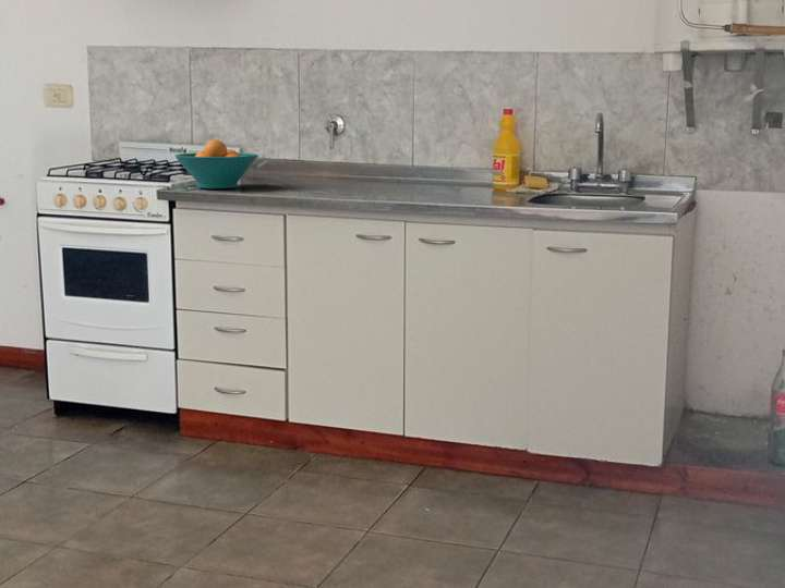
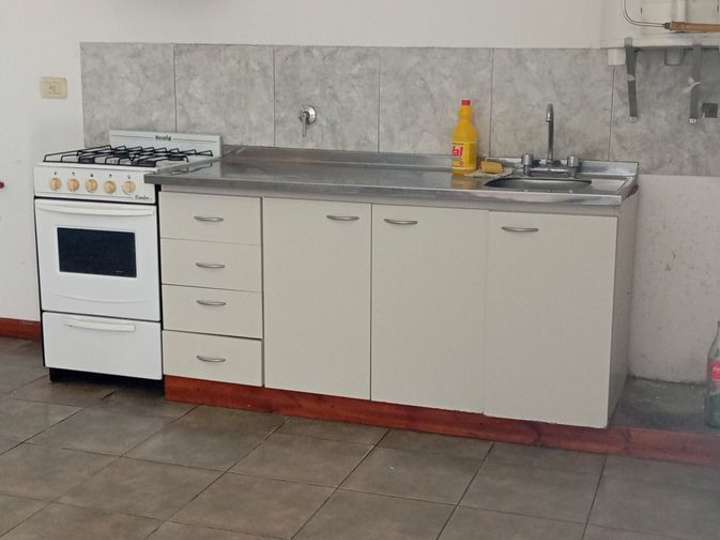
- fruit bowl [174,138,259,189]
